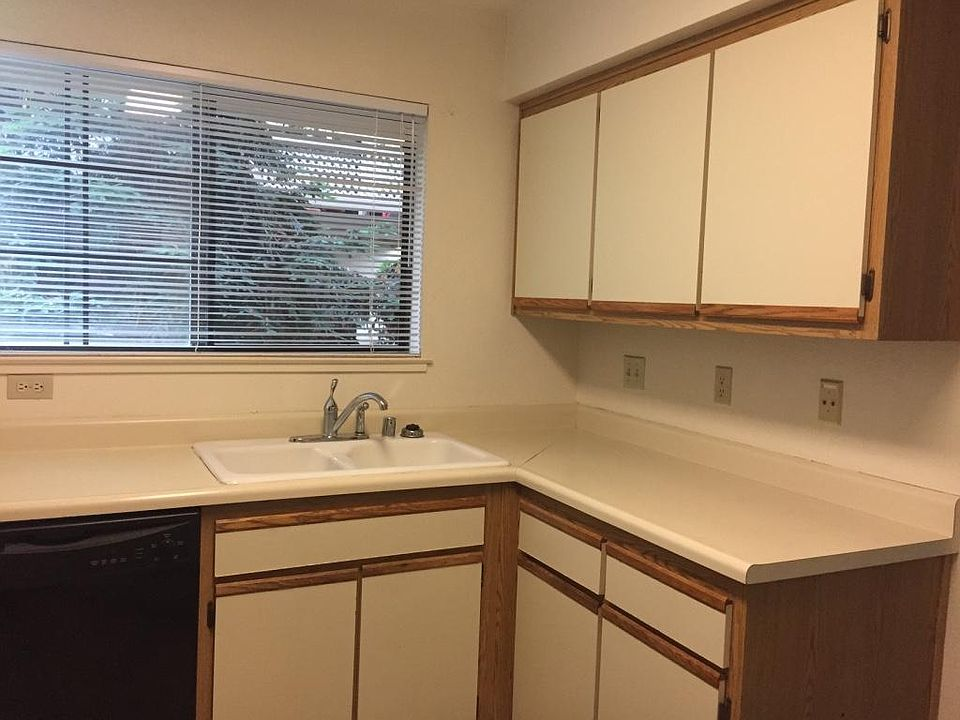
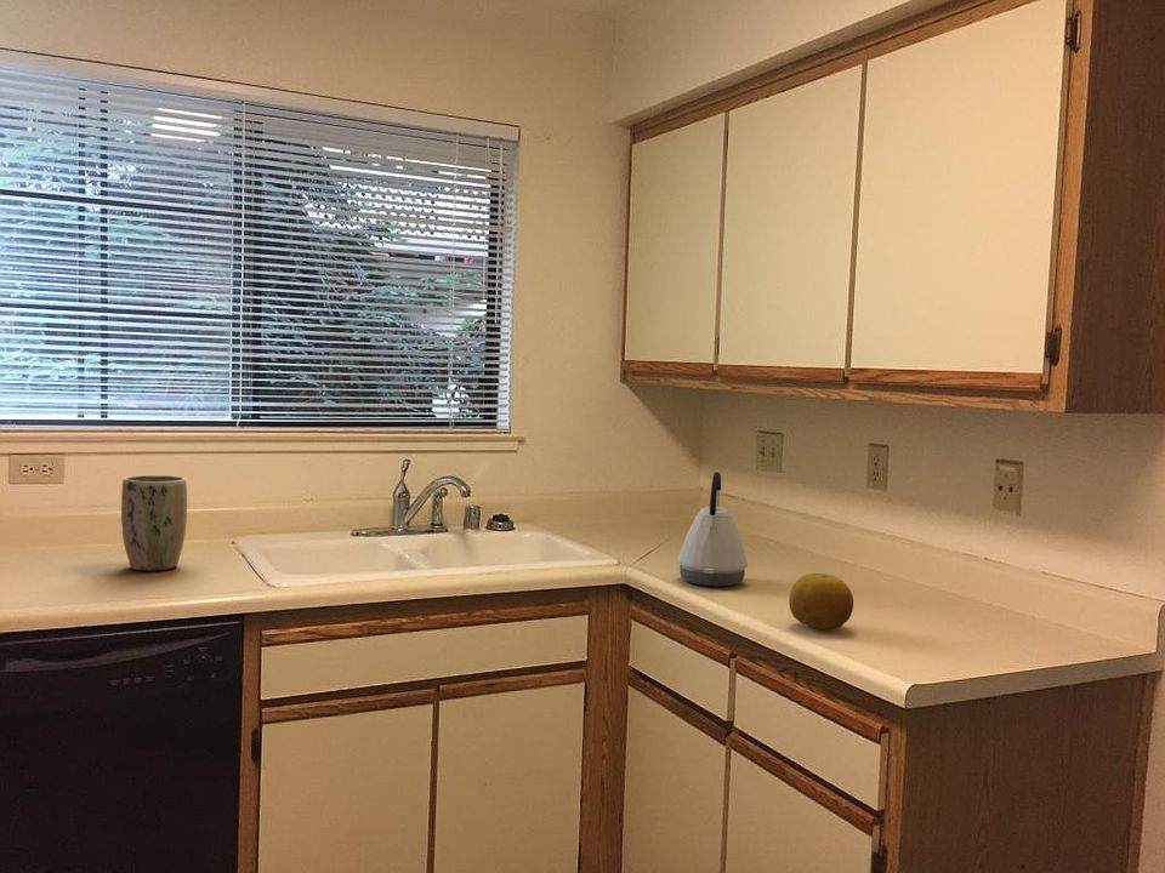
+ fruit [788,572,854,630]
+ kettle [677,470,749,588]
+ plant pot [120,474,188,571]
